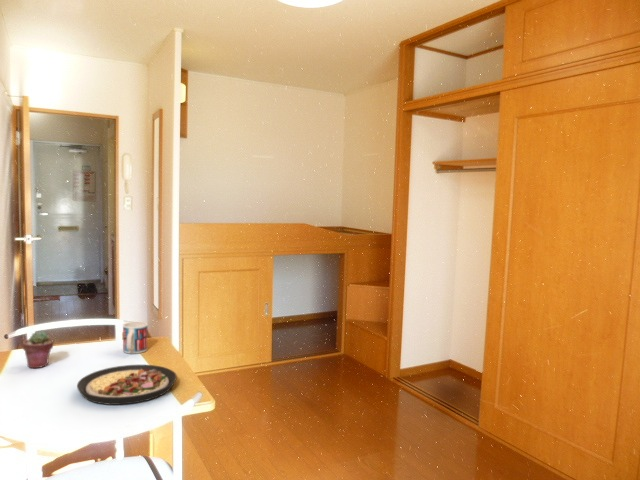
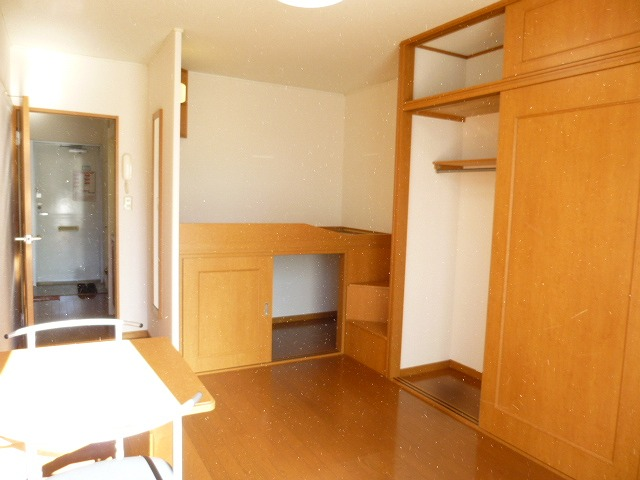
- potted succulent [22,329,54,369]
- mug [122,321,149,355]
- plate [76,364,178,406]
